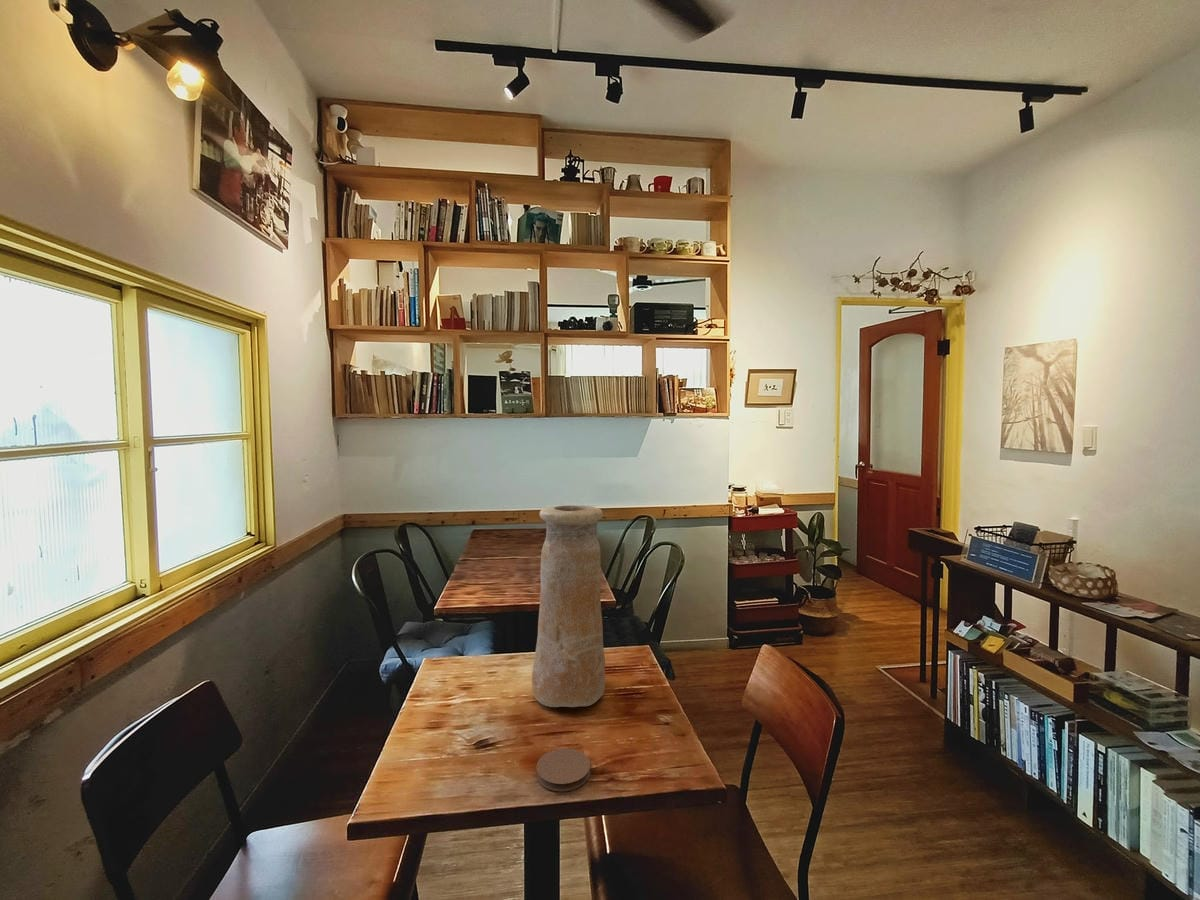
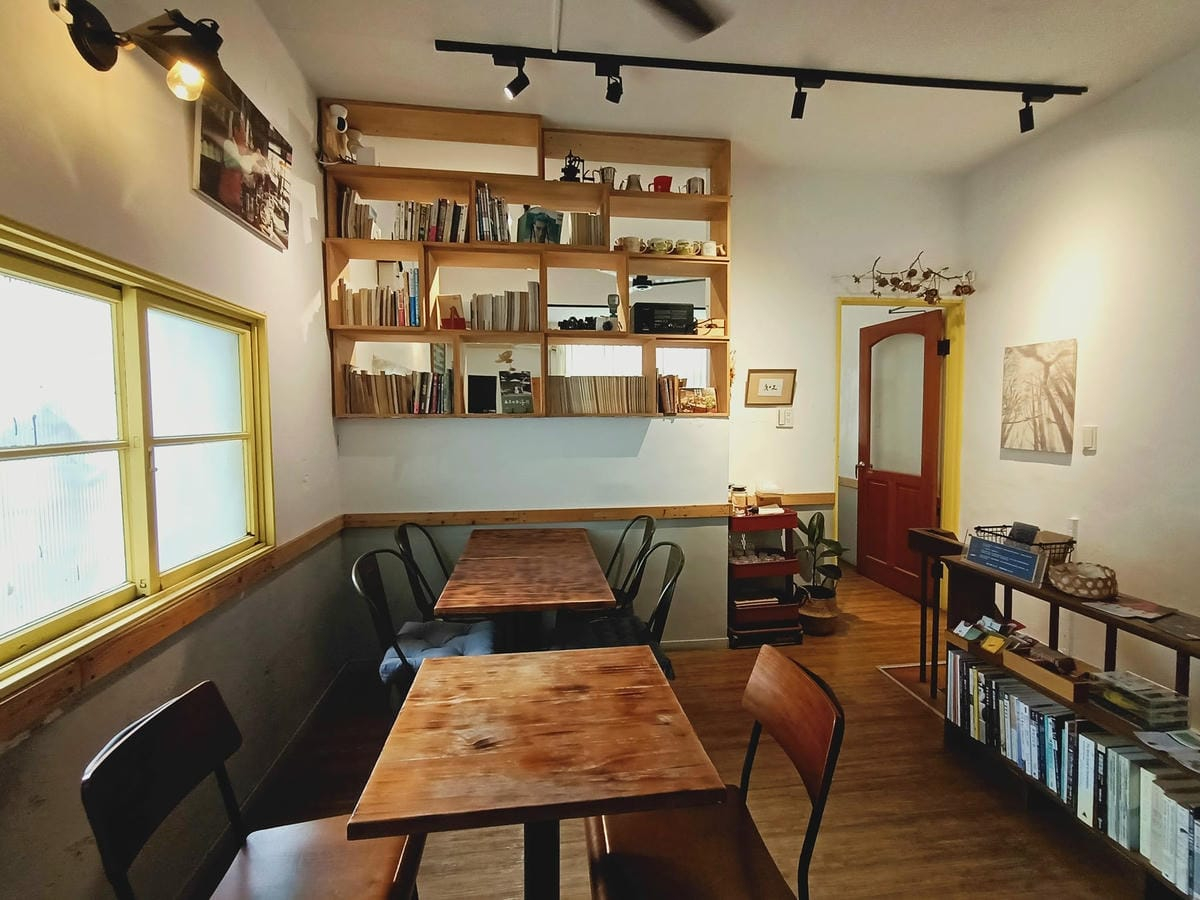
- coaster [535,747,591,792]
- vase [531,504,606,708]
